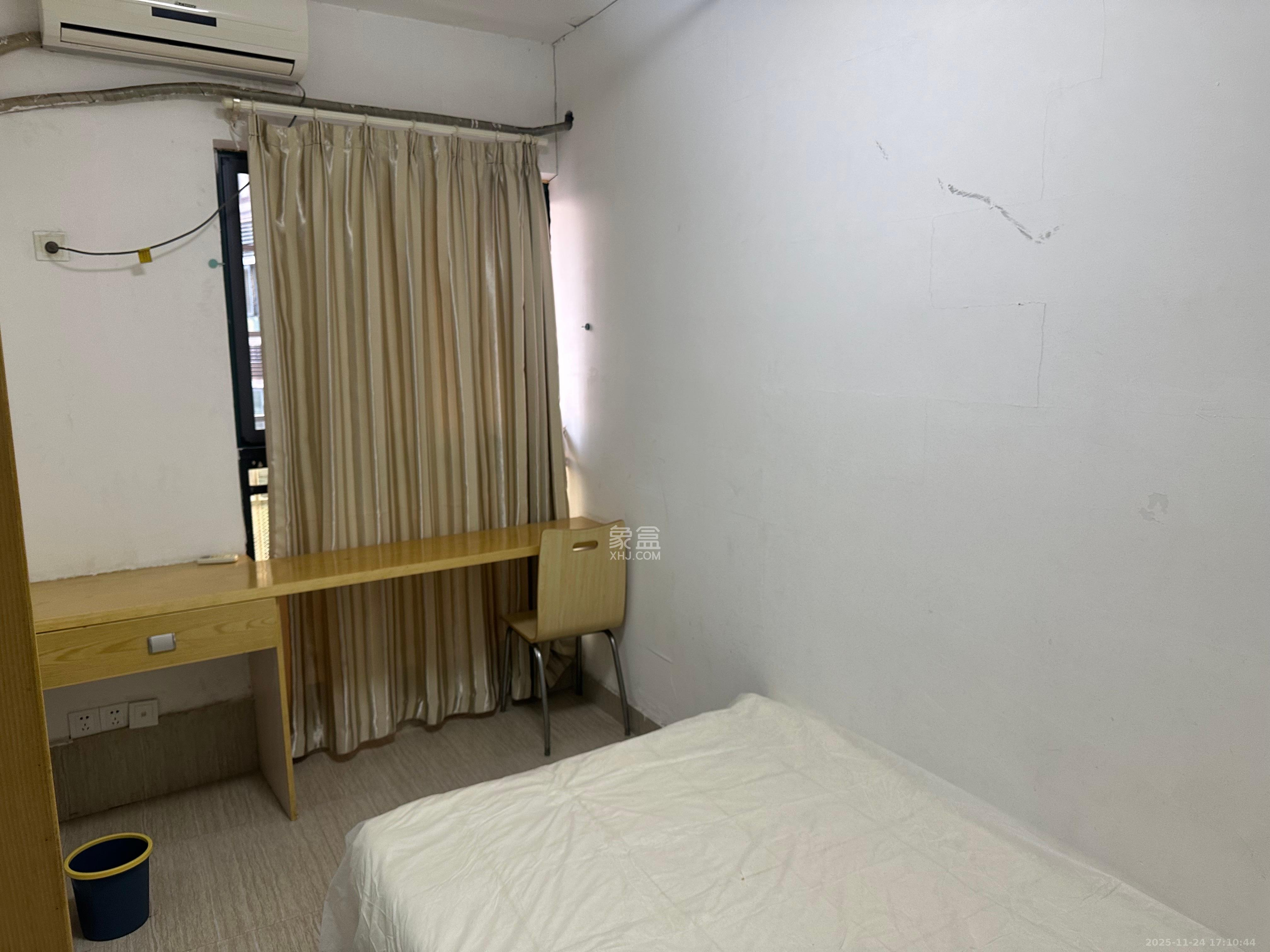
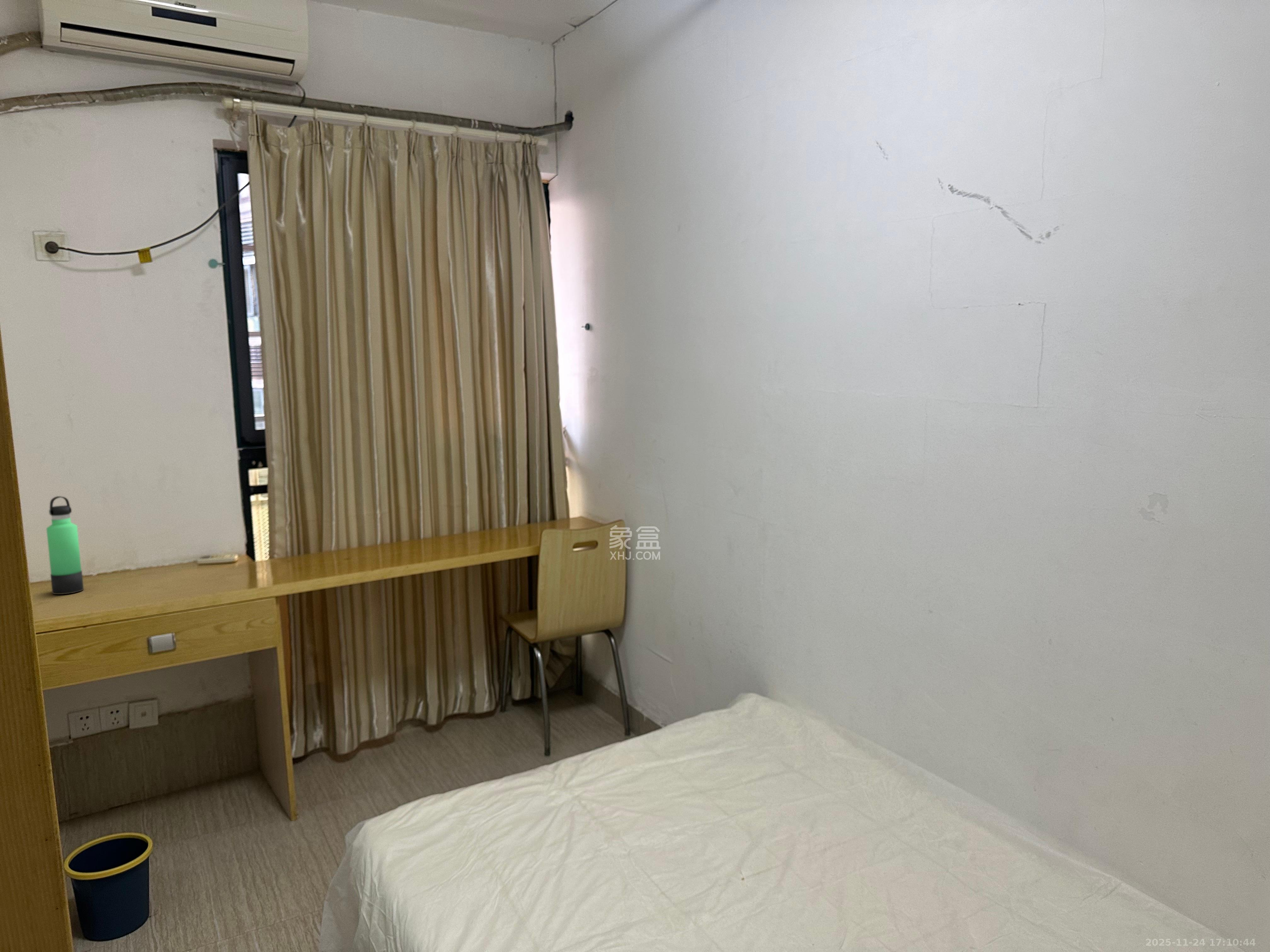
+ thermos bottle [46,496,84,595]
